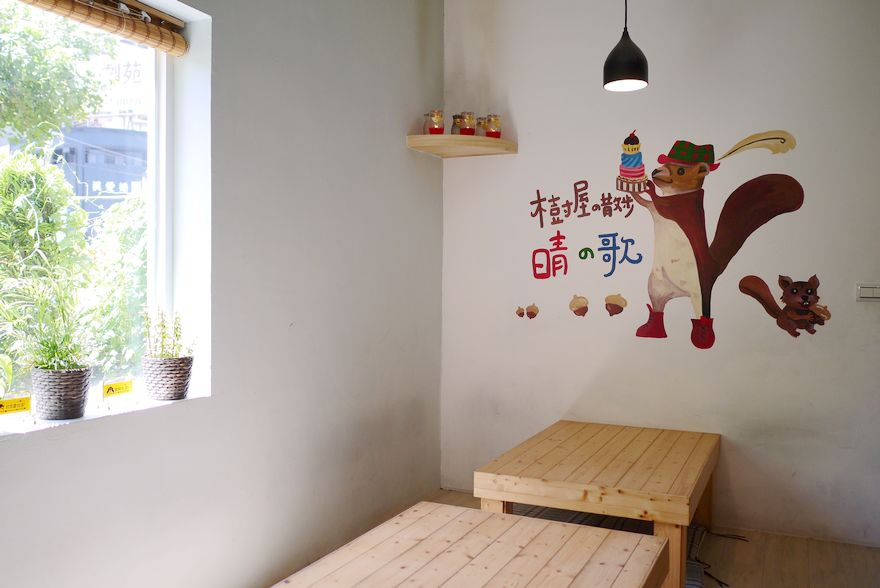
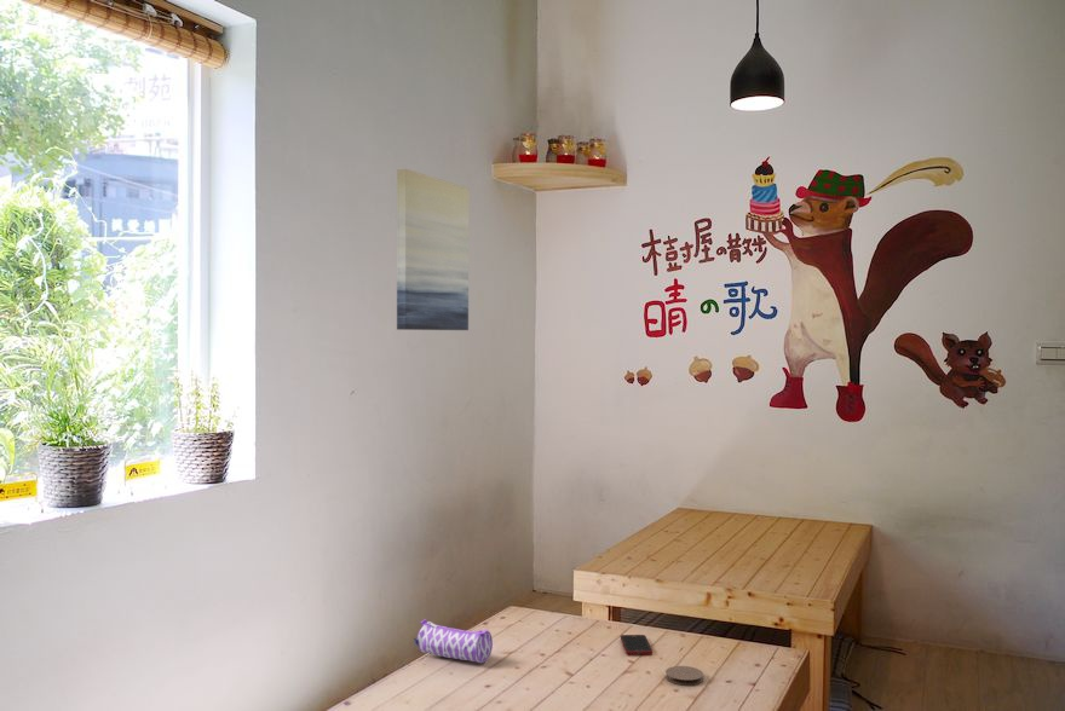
+ wall art [396,168,470,331]
+ coaster [664,665,704,687]
+ pencil case [413,618,494,664]
+ cell phone [620,634,654,655]
